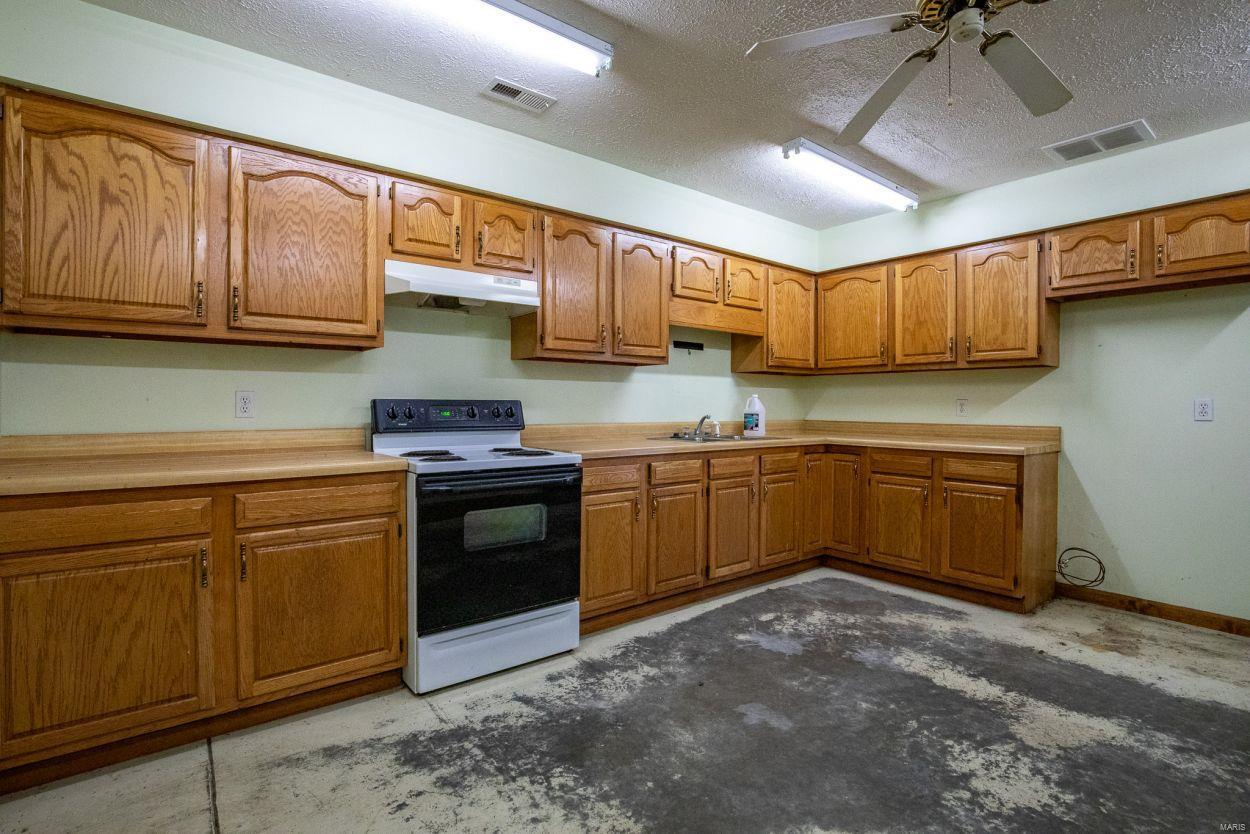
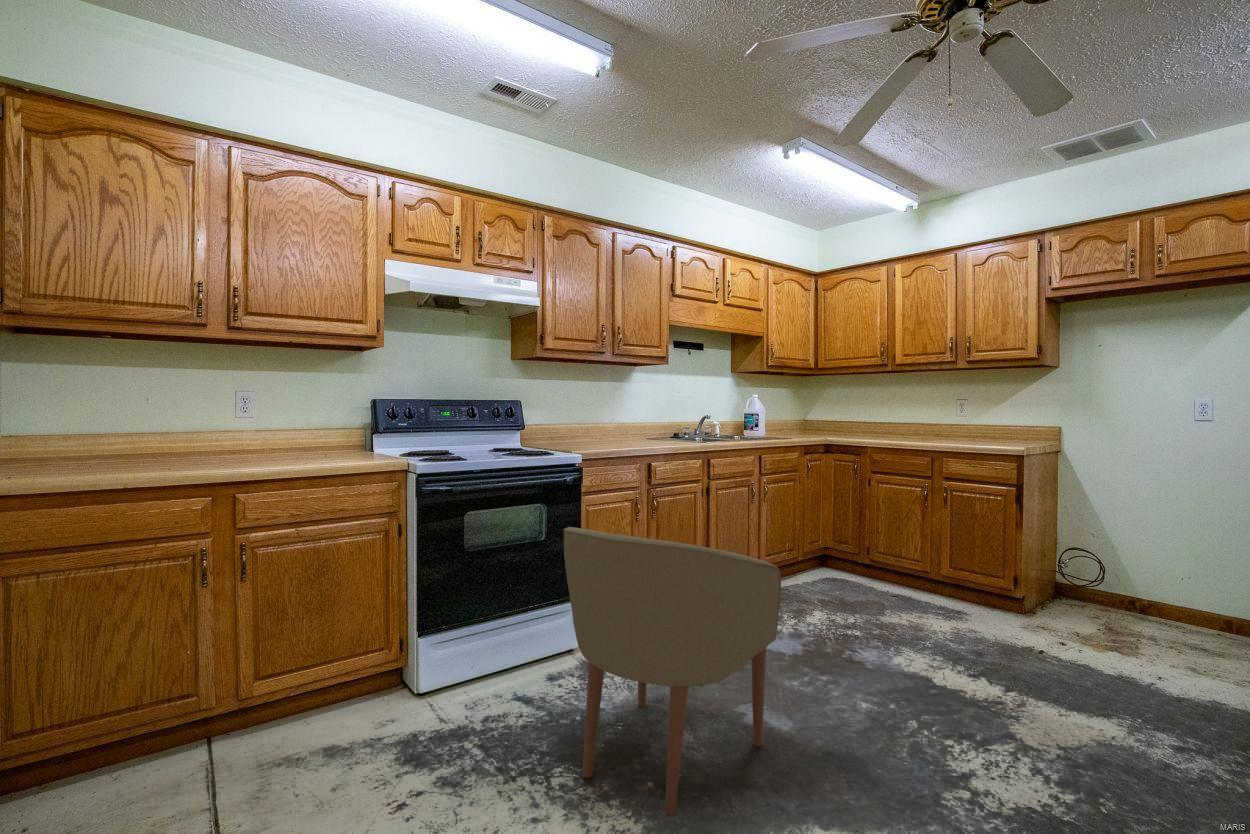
+ chair [563,526,782,816]
